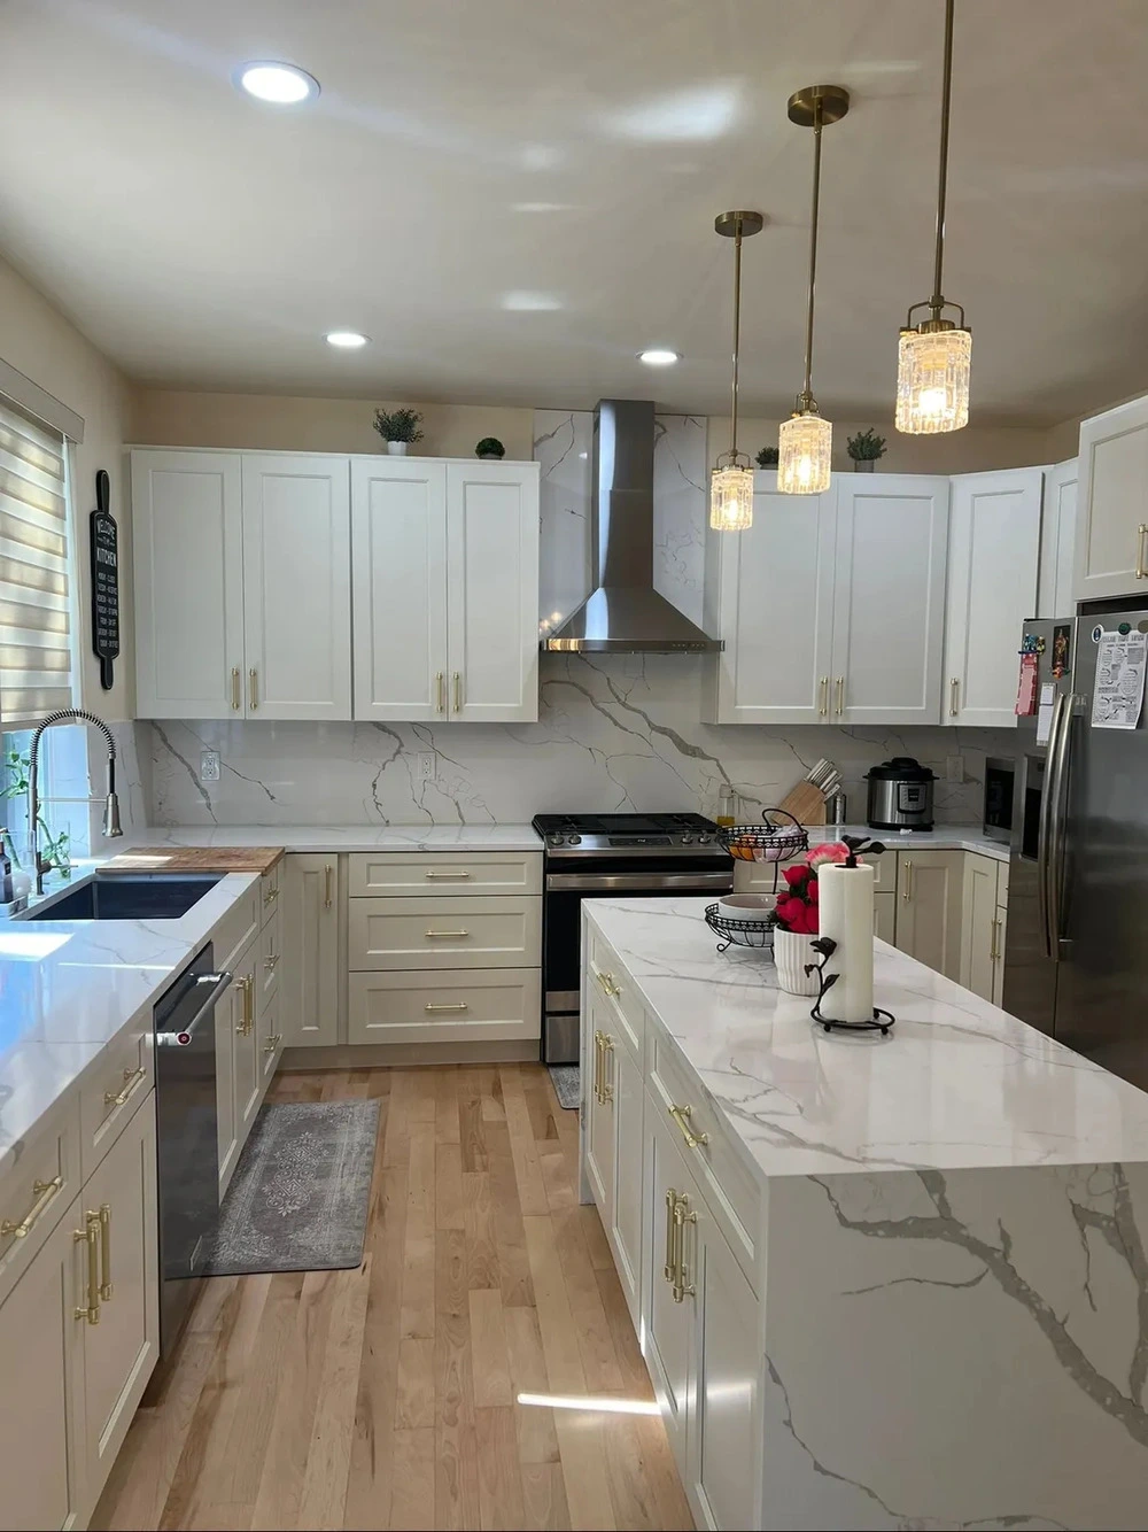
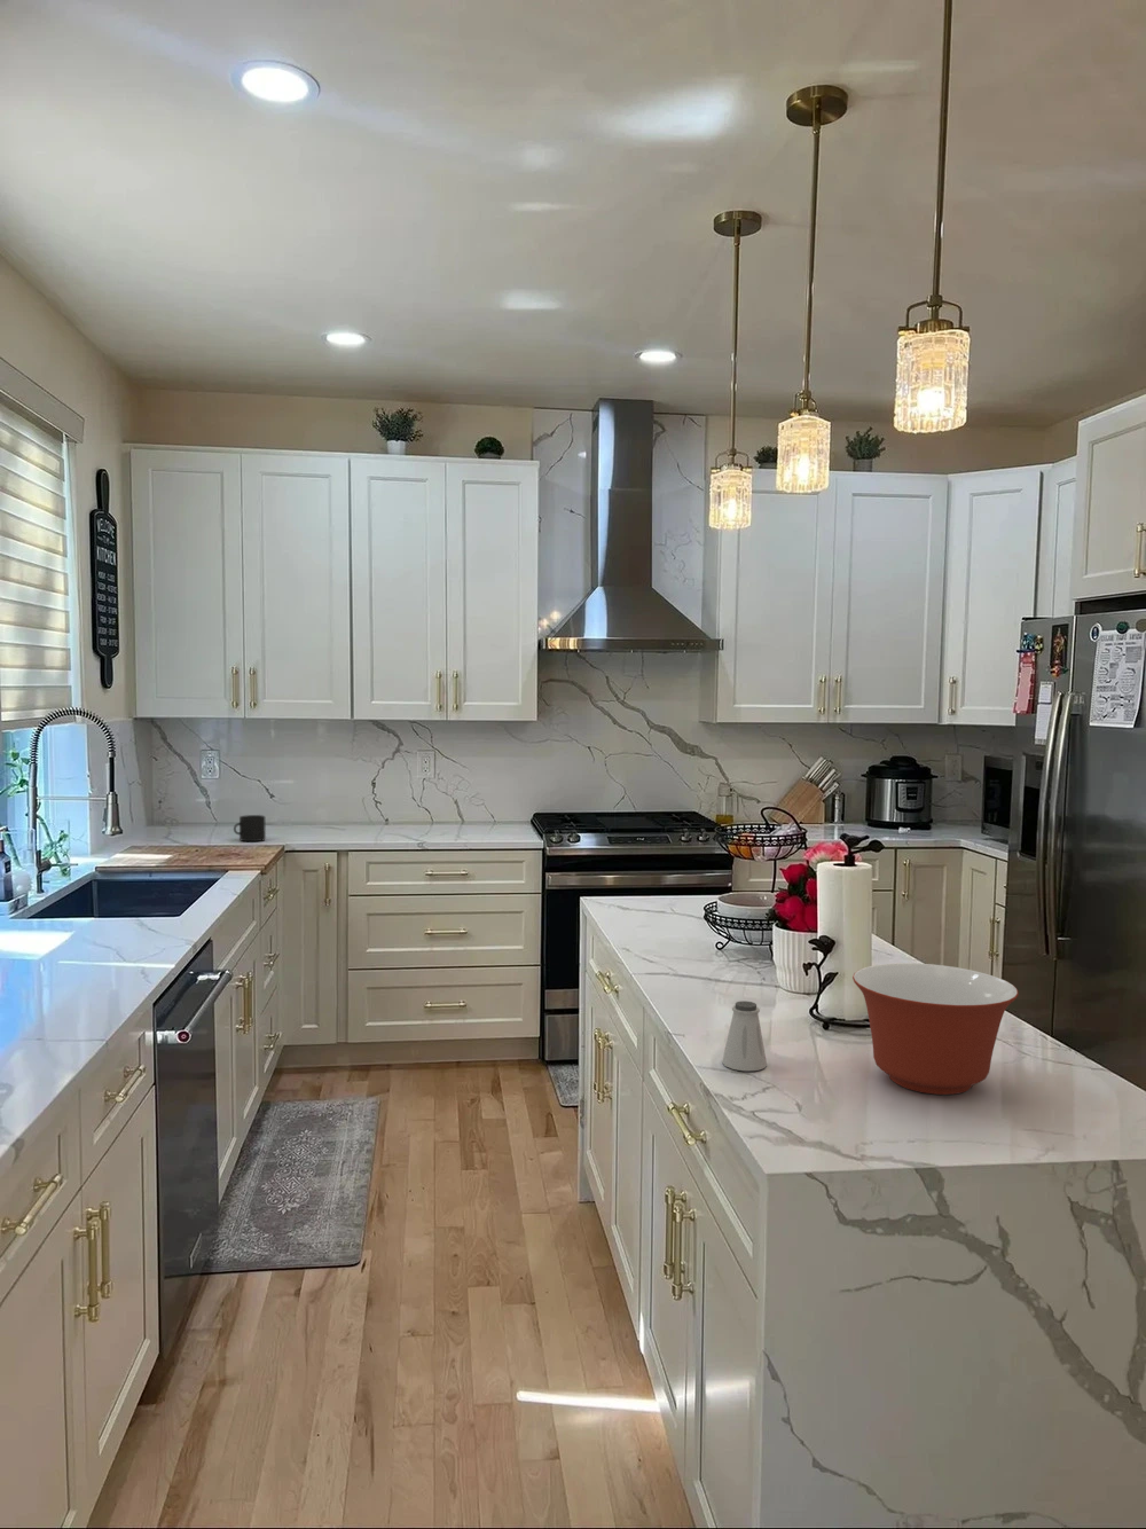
+ saltshaker [721,999,768,1072]
+ mixing bowl [851,962,1020,1096]
+ mug [232,814,267,843]
